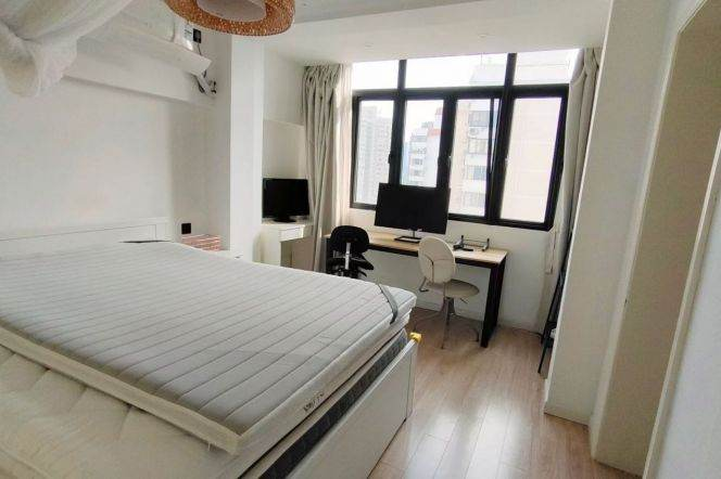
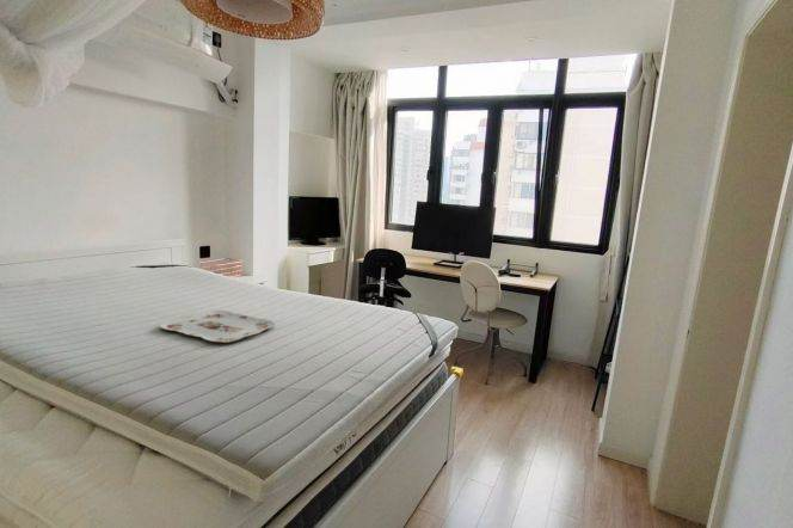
+ serving tray [159,309,276,344]
